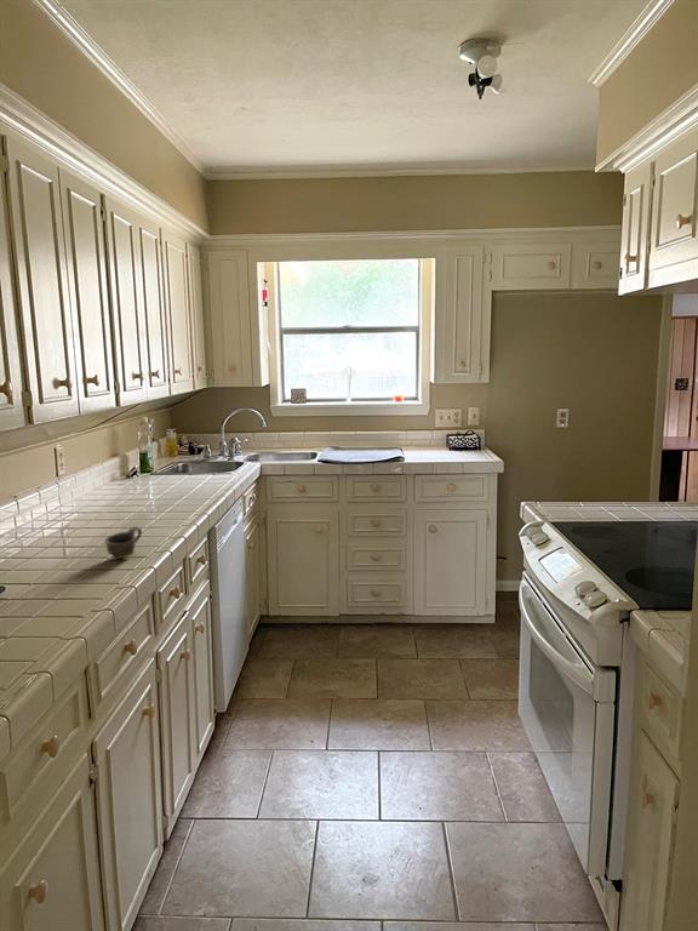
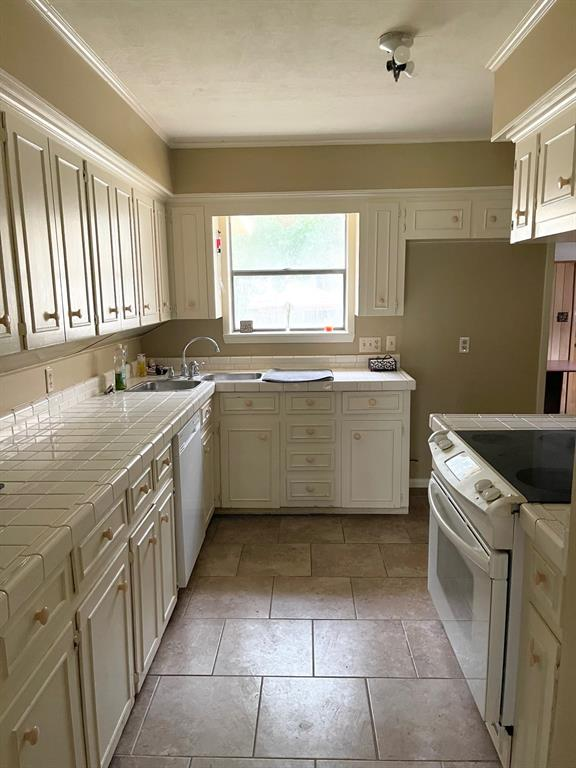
- cup [104,525,143,560]
